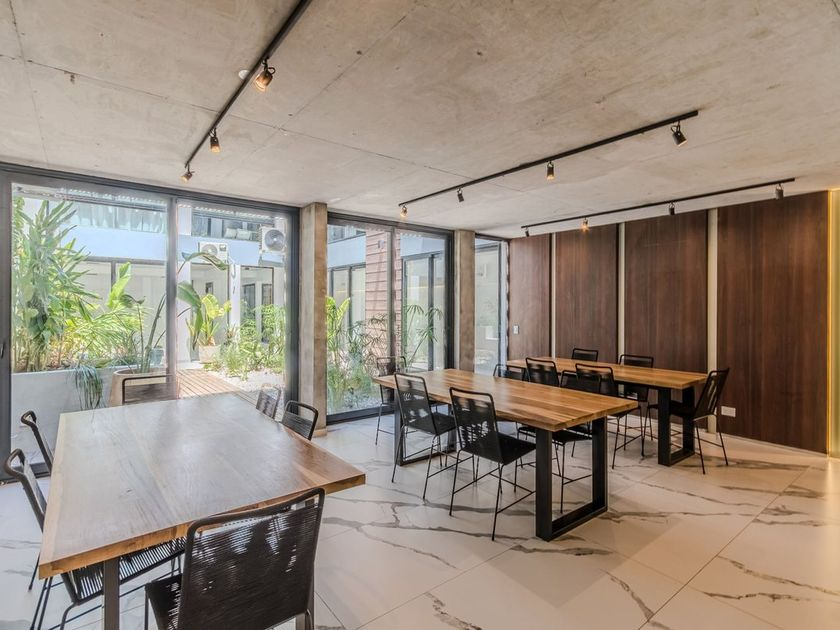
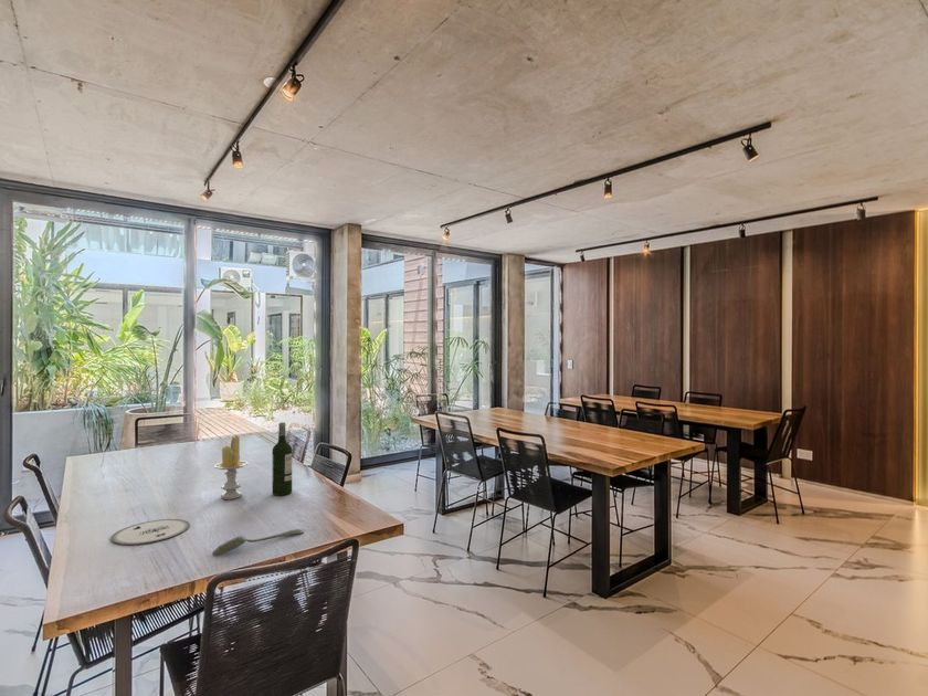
+ plate [110,518,191,546]
+ wine bottle [271,421,293,497]
+ spoon [211,528,305,556]
+ candle [213,435,249,500]
